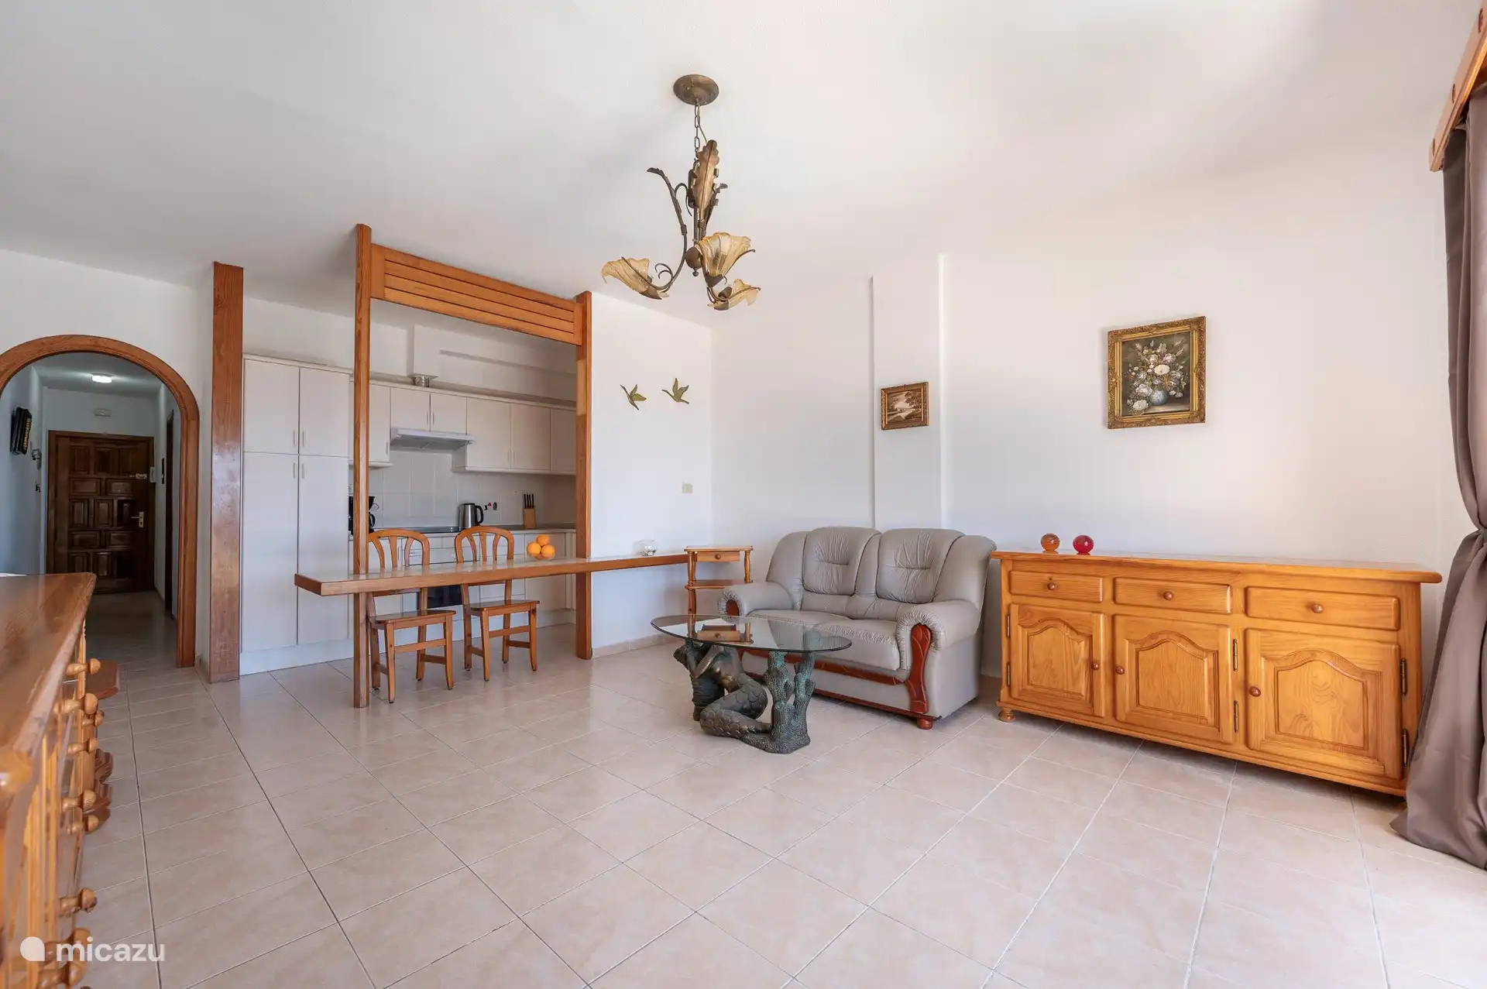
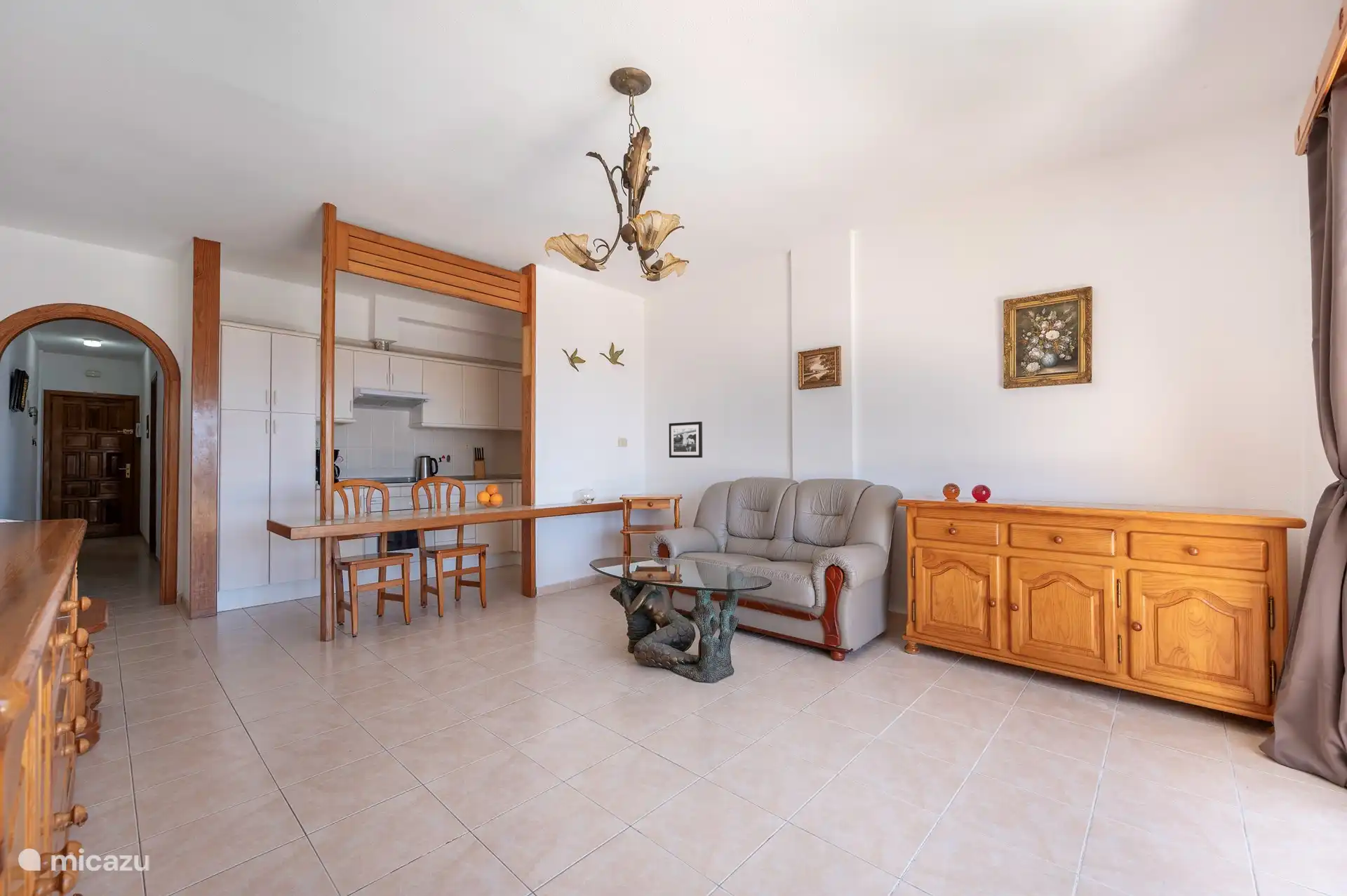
+ picture frame [669,421,703,458]
